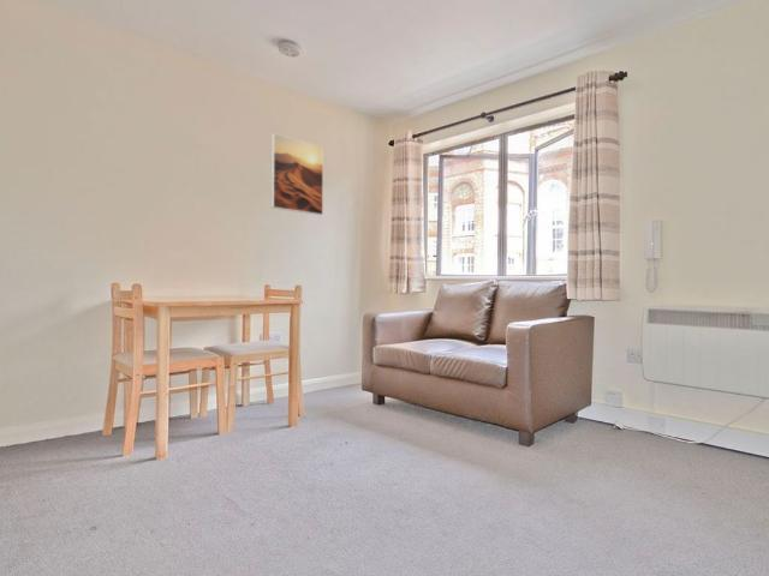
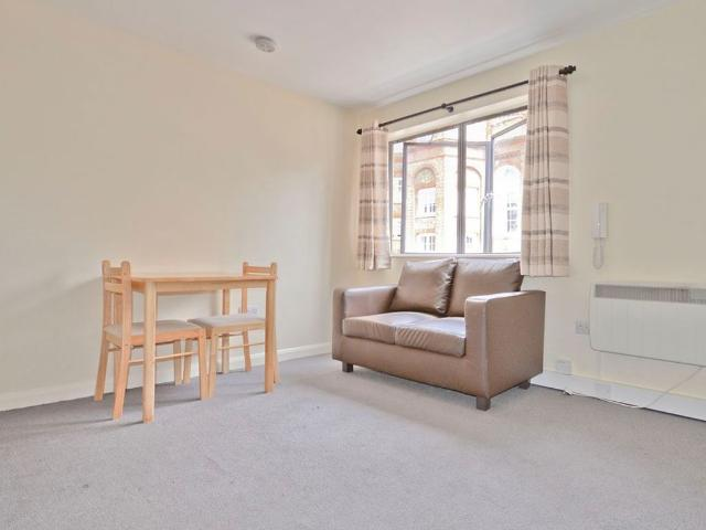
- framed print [270,132,324,216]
